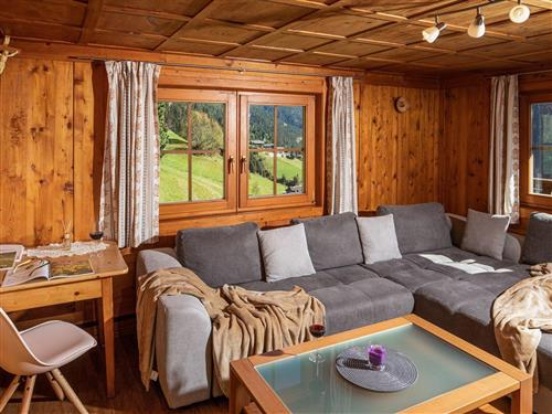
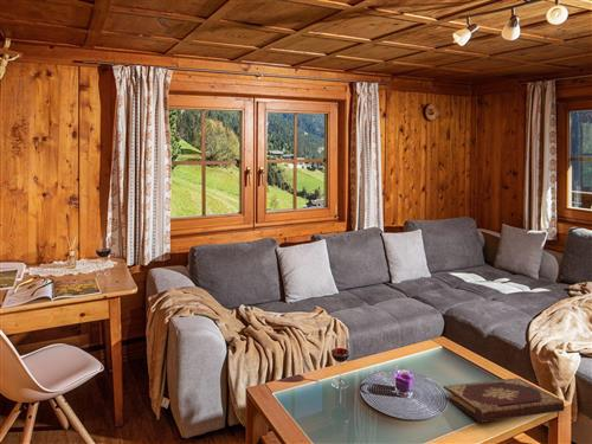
+ book [442,377,566,423]
